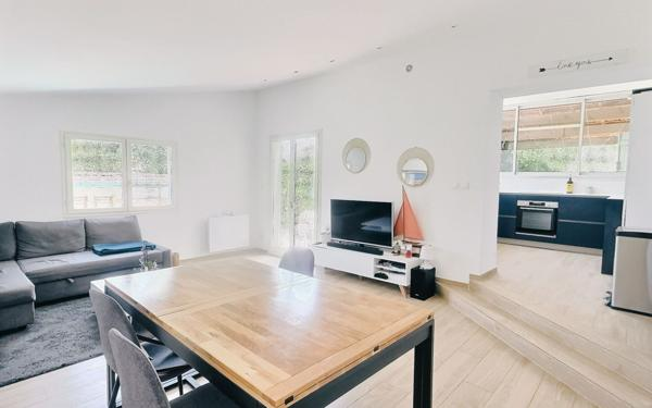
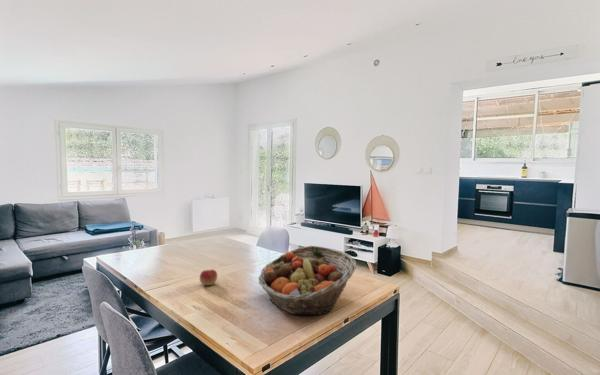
+ apple [199,268,218,286]
+ fruit basket [258,245,357,316]
